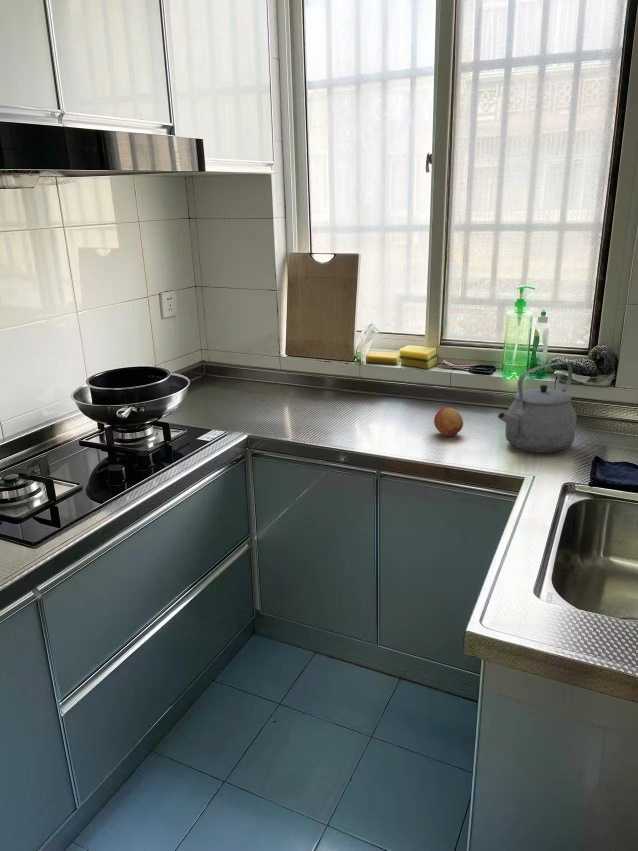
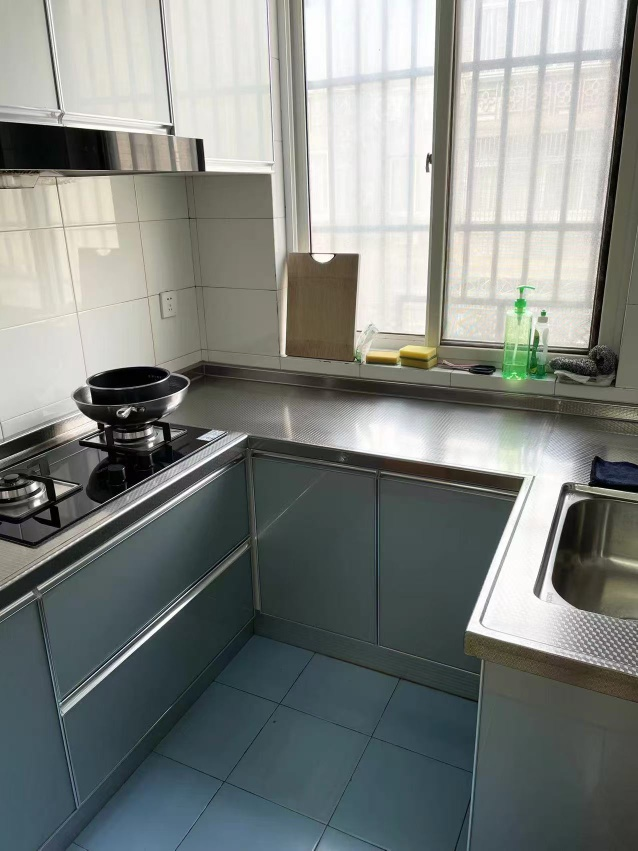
- fruit [433,406,464,437]
- tea kettle [497,361,577,454]
